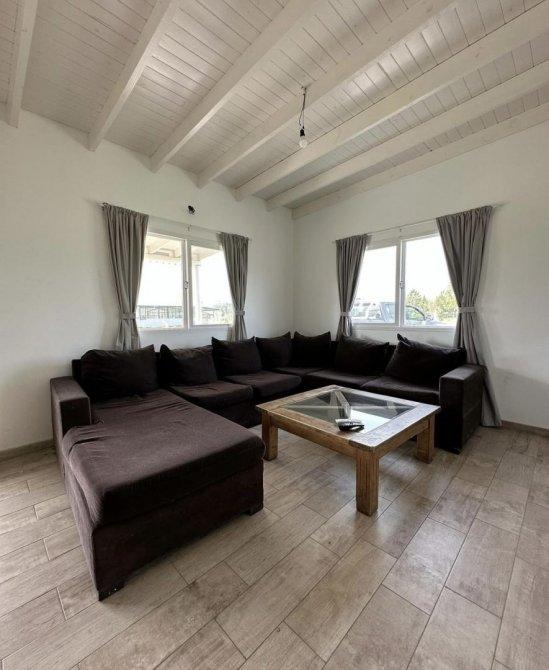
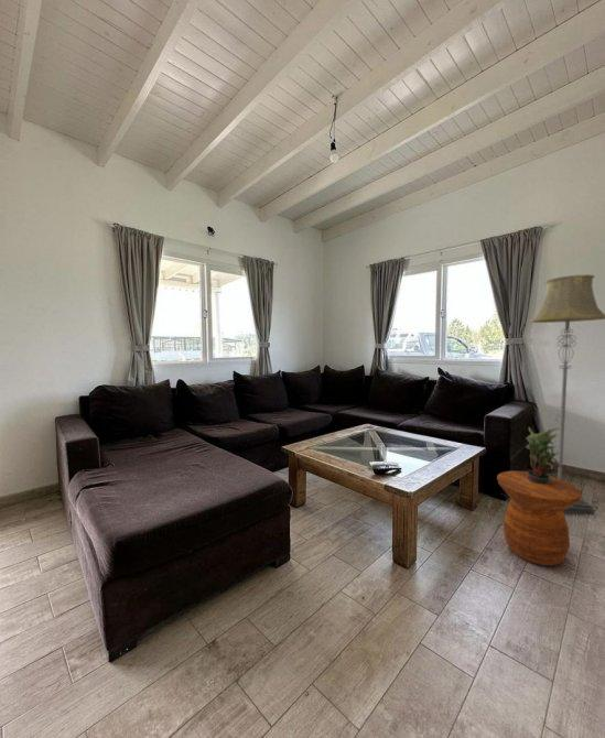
+ potted plant [525,426,561,485]
+ side table [496,470,583,567]
+ floor lamp [530,273,605,517]
